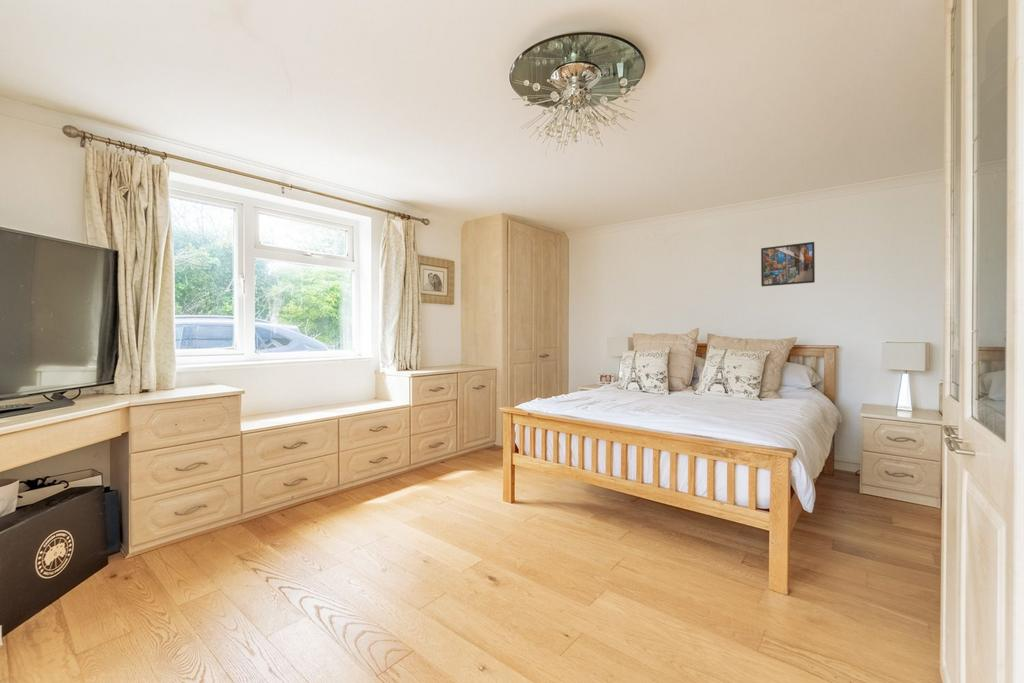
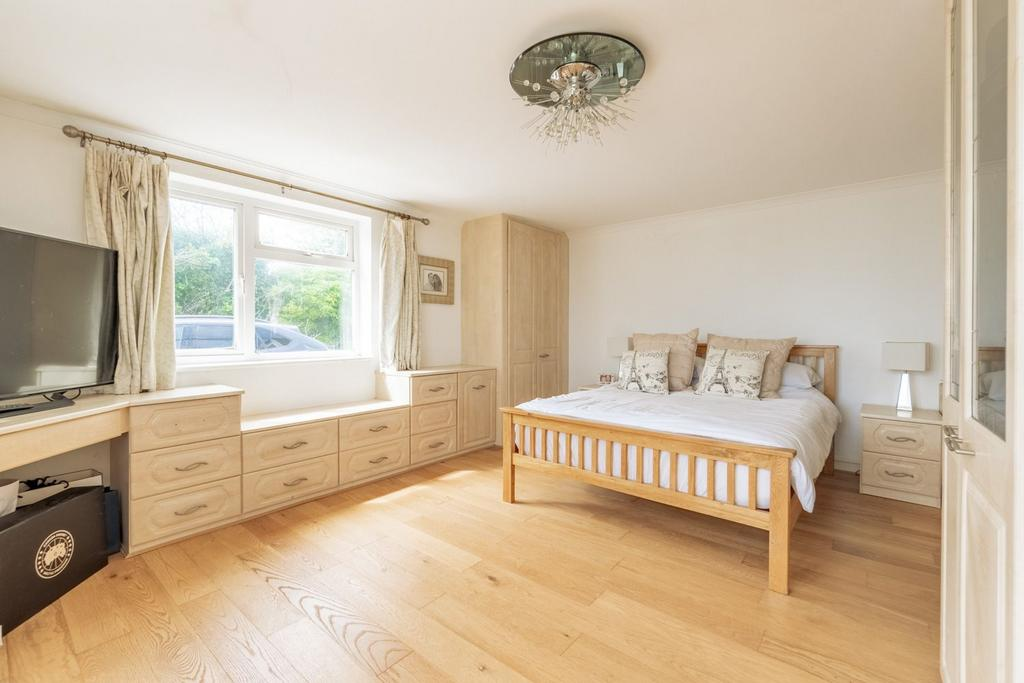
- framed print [760,241,816,287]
